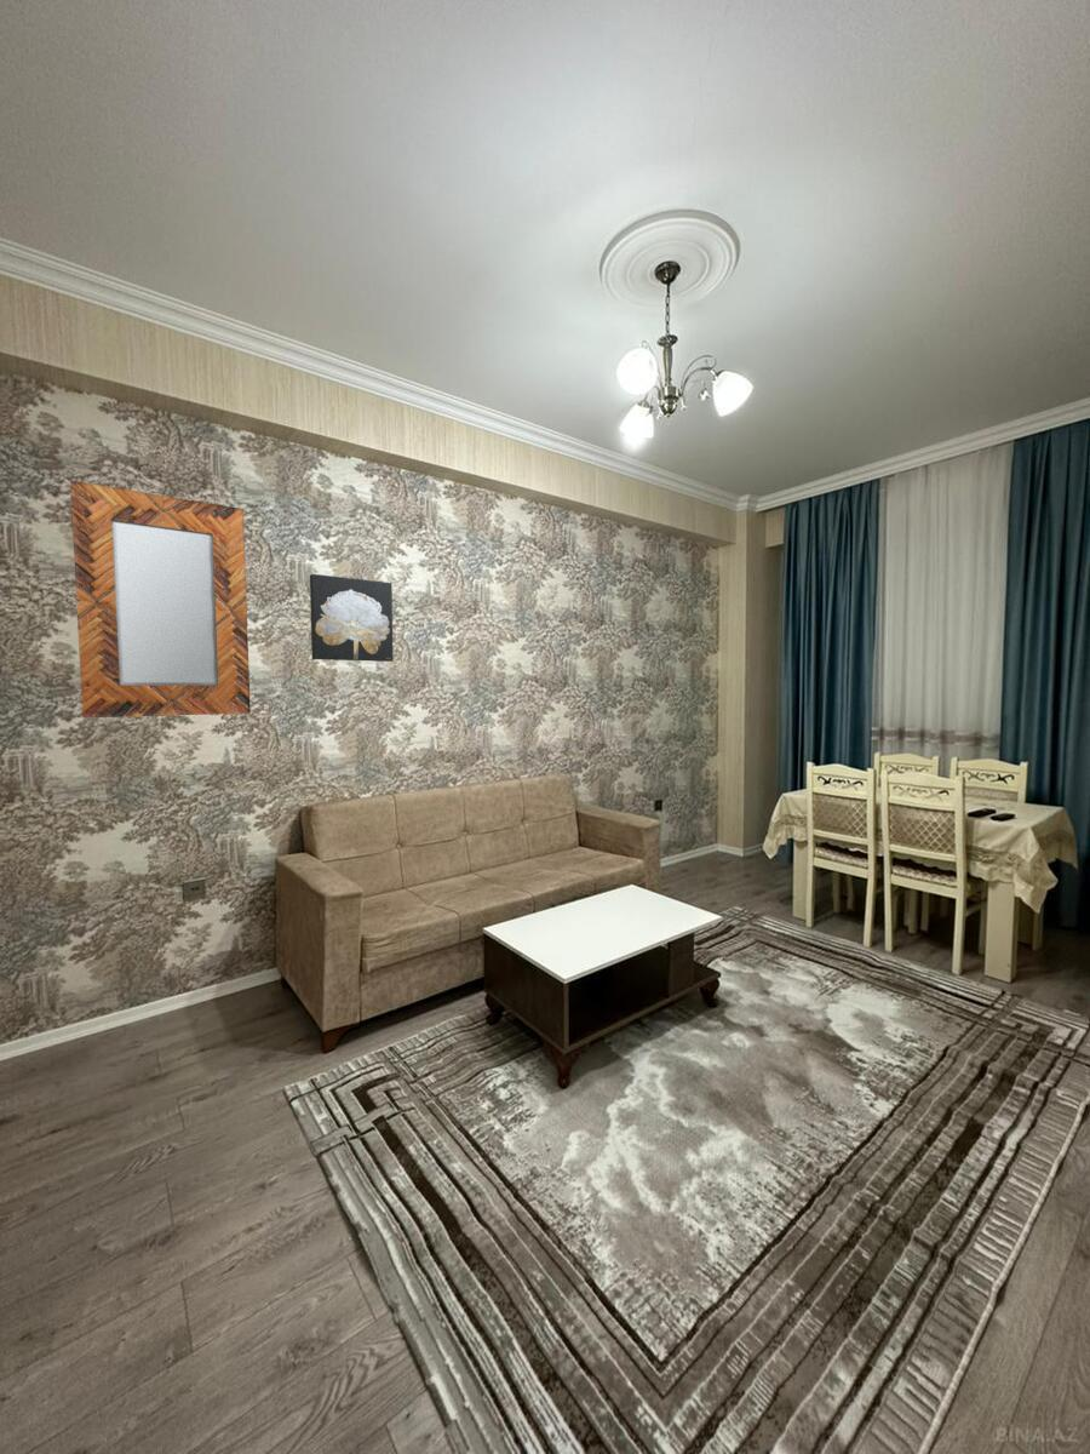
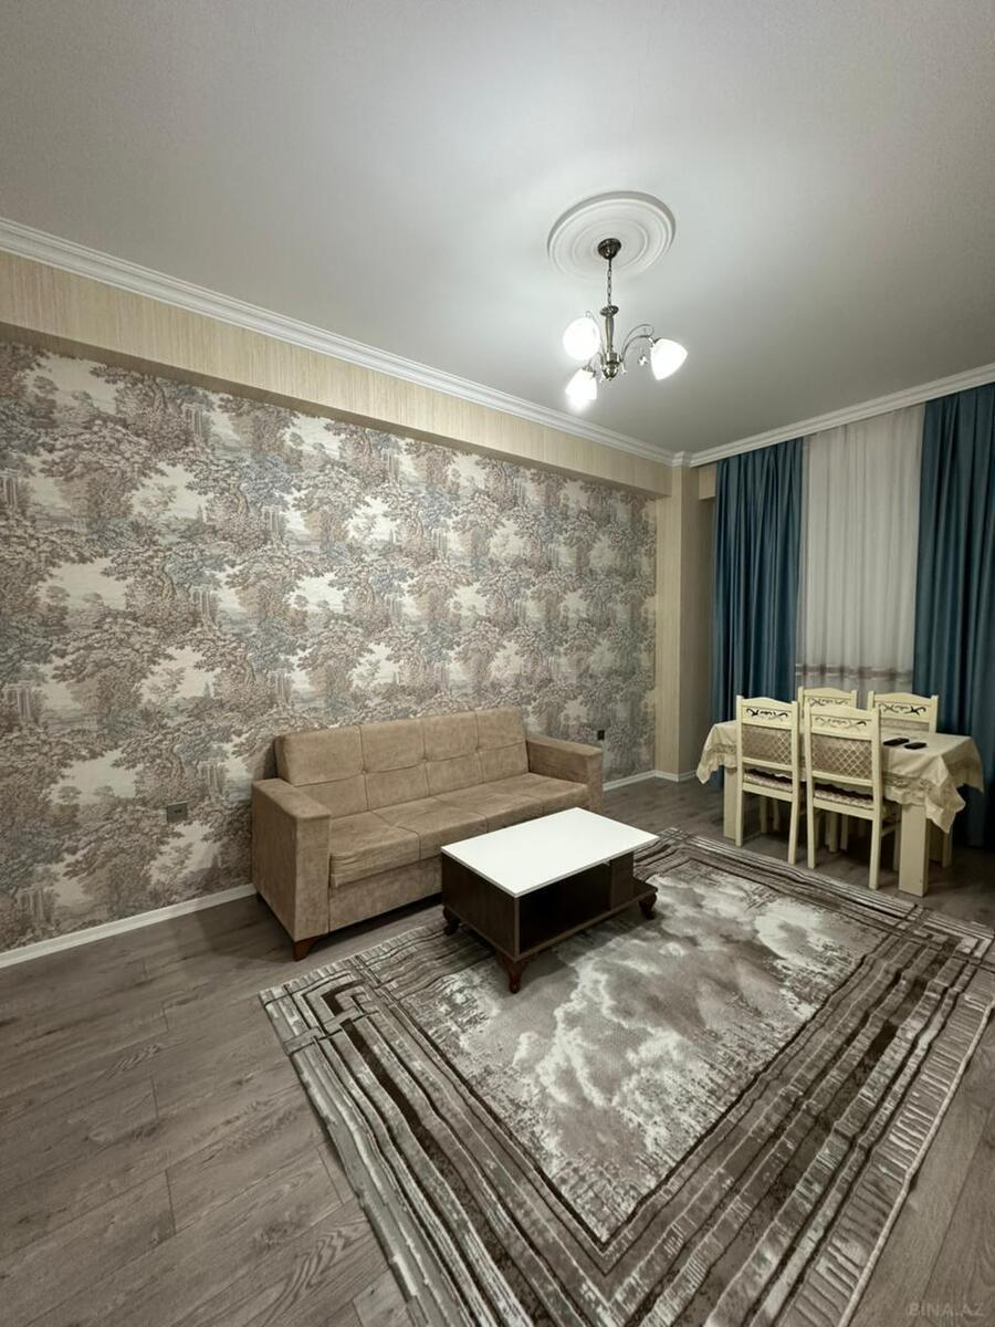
- home mirror [69,480,252,719]
- wall art [309,573,395,663]
